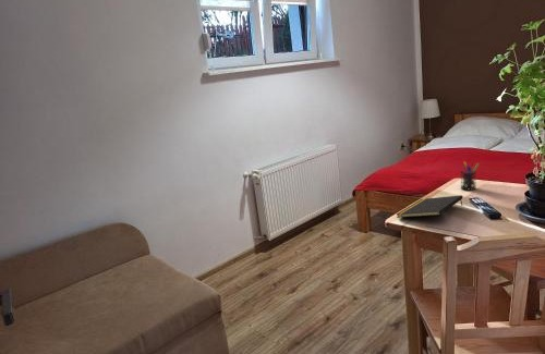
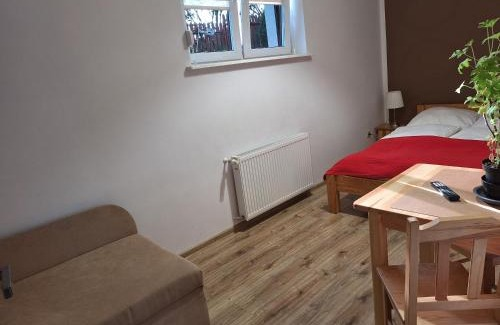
- pen holder [460,160,480,191]
- notepad [396,194,464,219]
